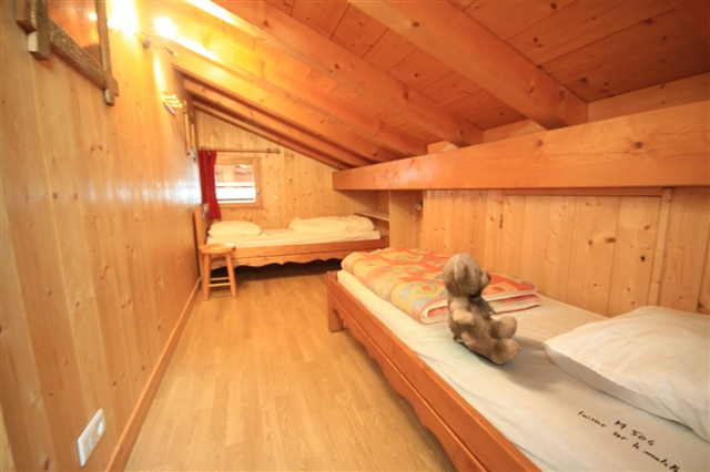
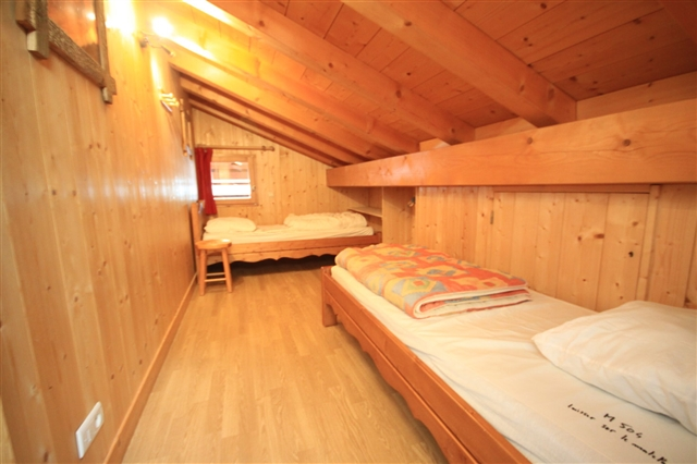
- teddy bear [442,252,523,366]
